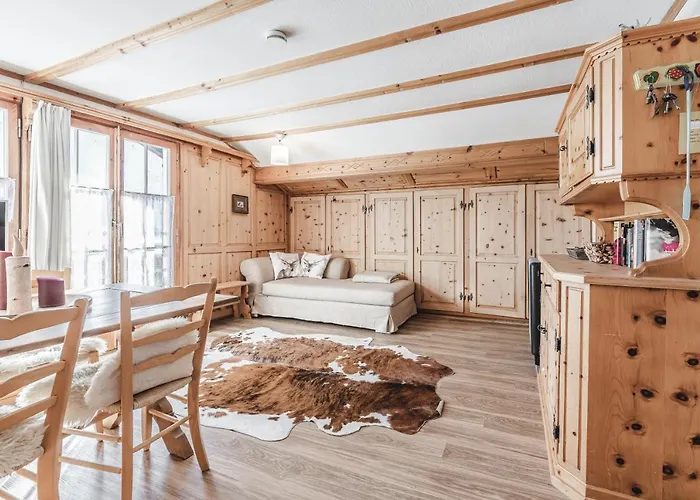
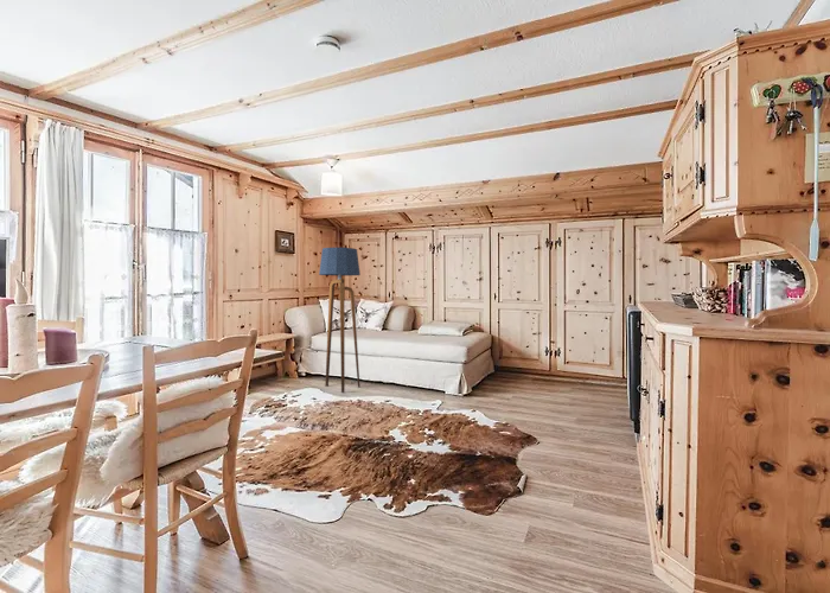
+ floor lamp [318,247,362,394]
